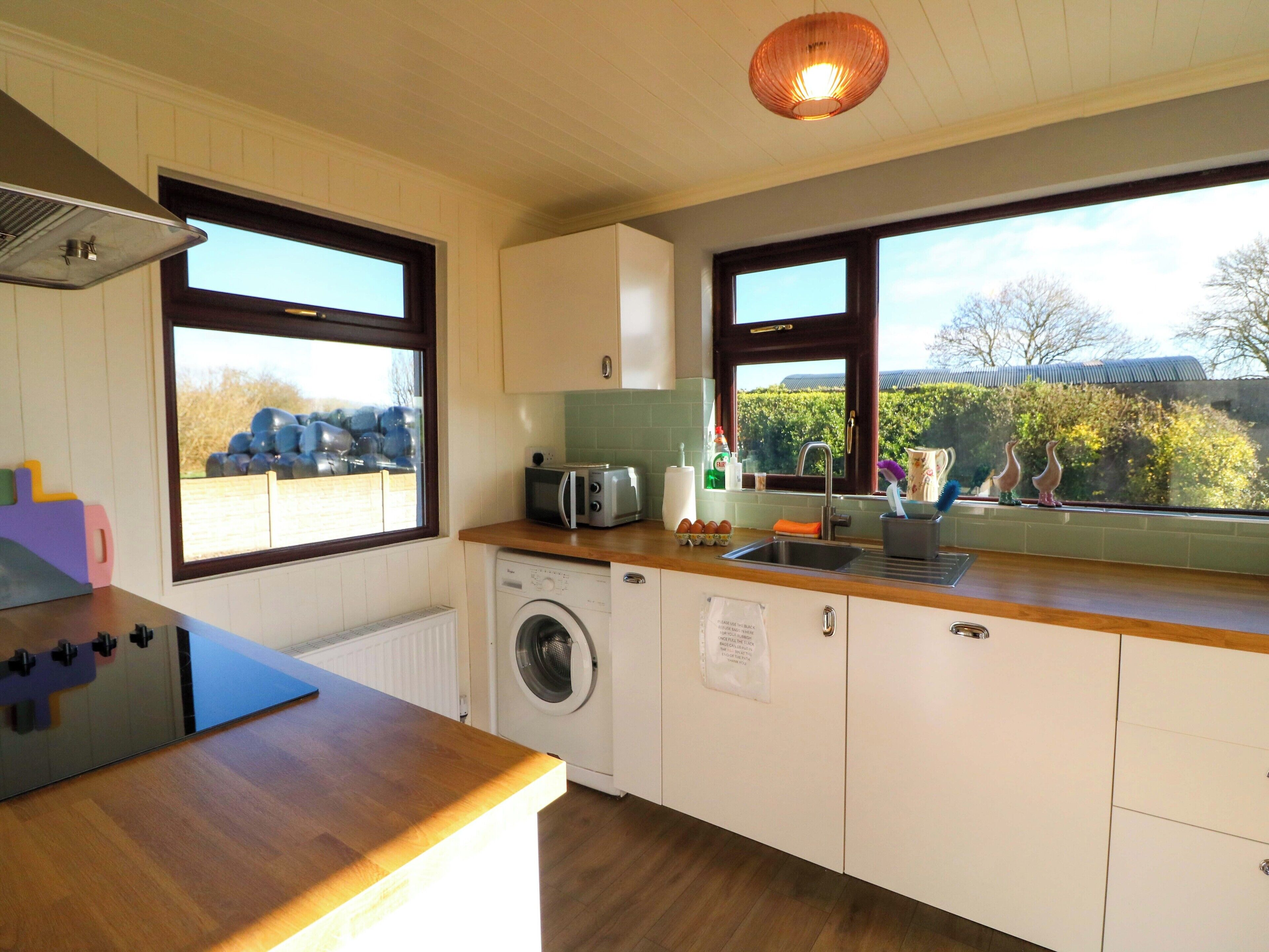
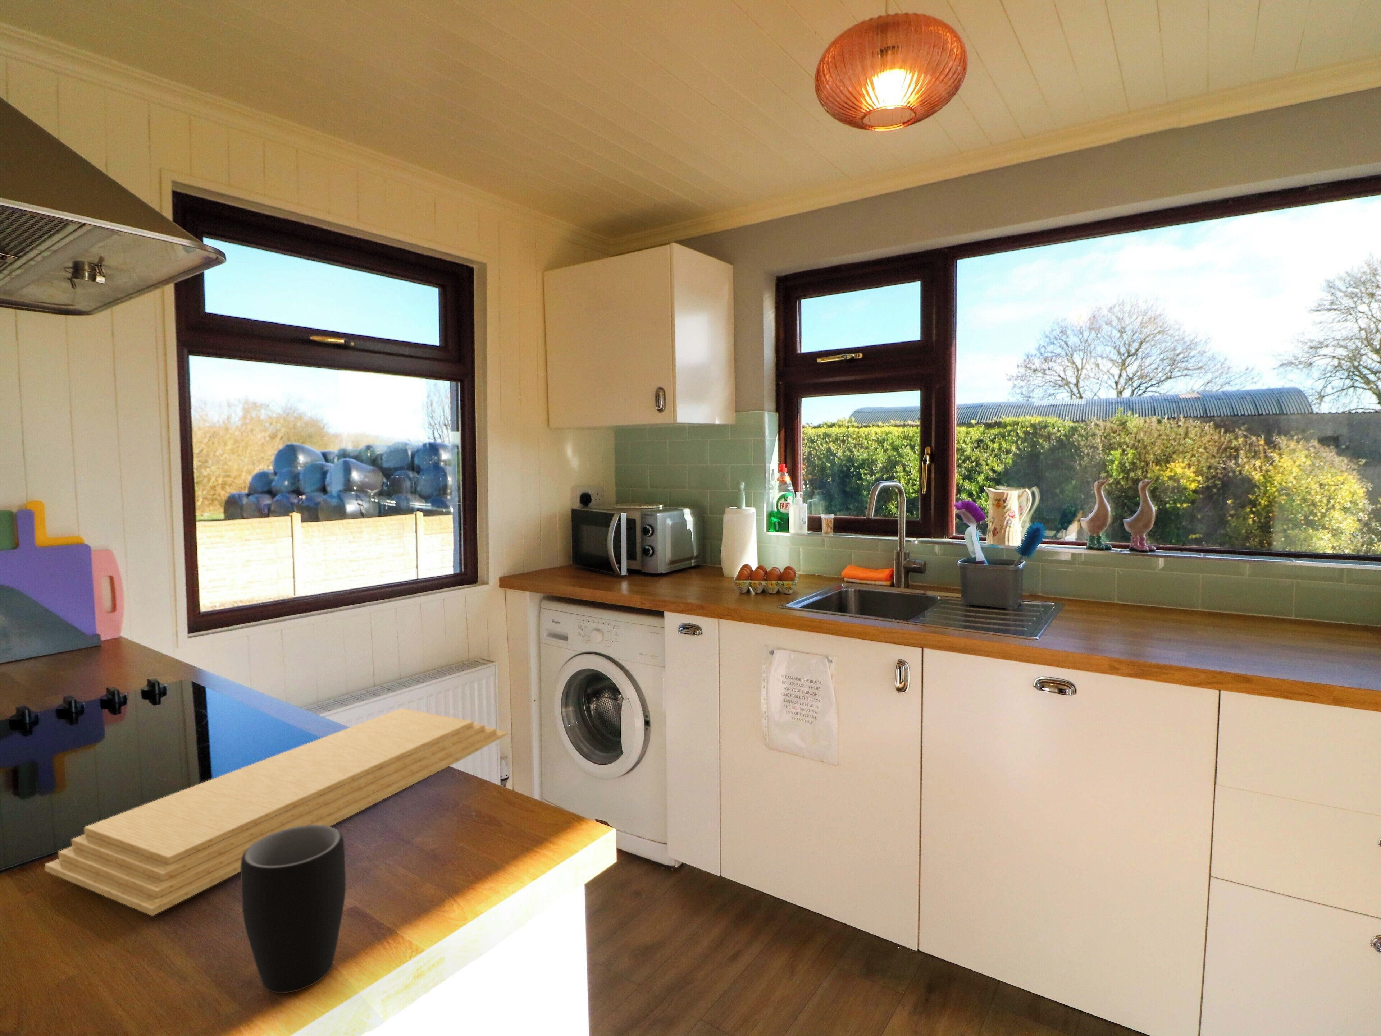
+ cutting board [45,707,508,916]
+ mug [241,825,346,994]
